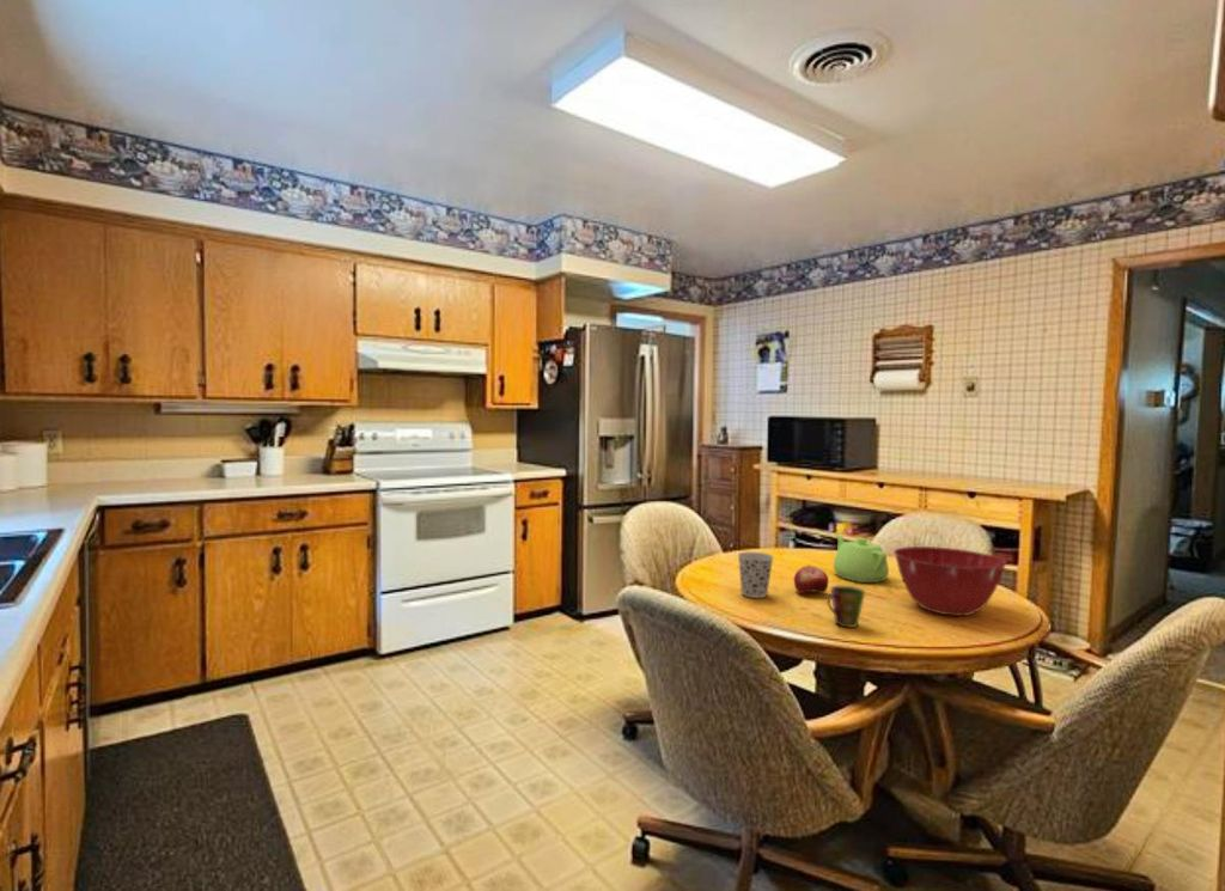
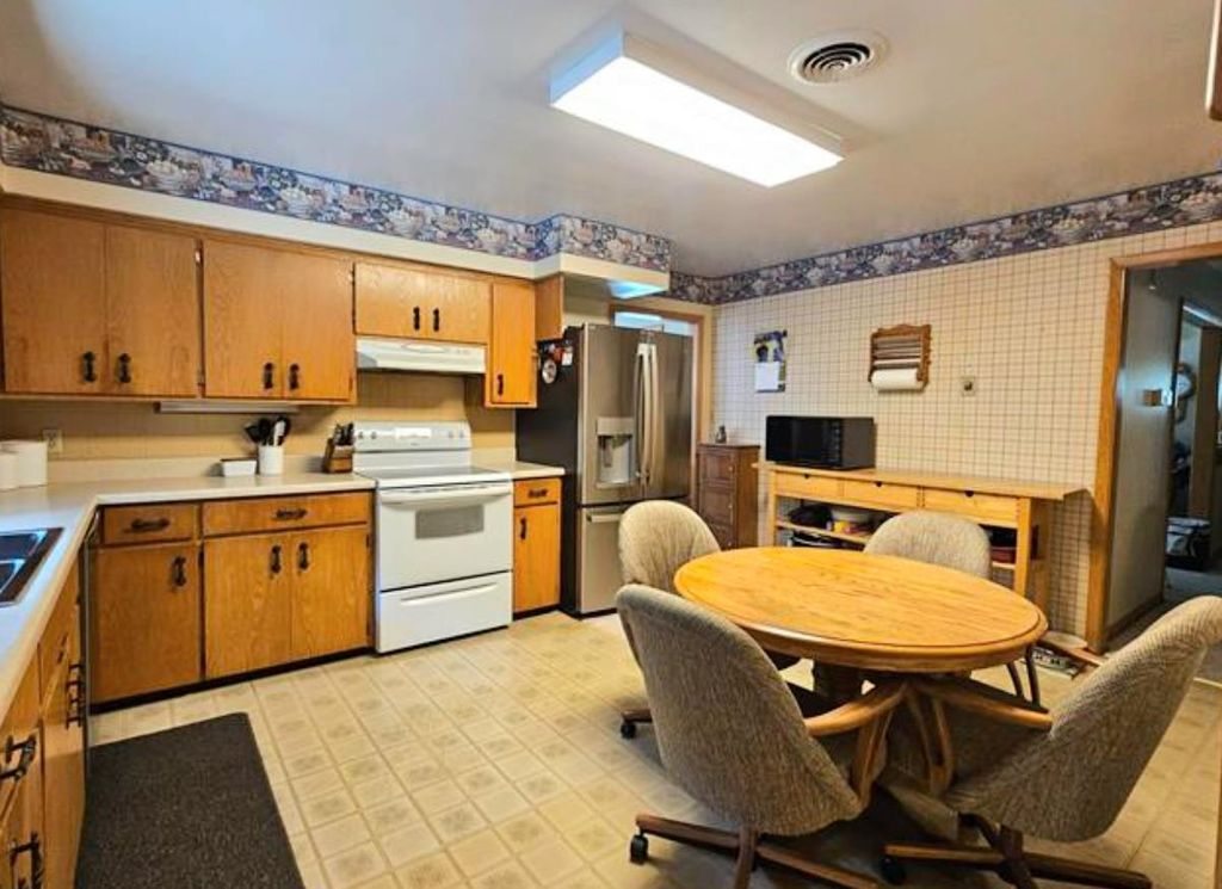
- fruit [793,564,829,594]
- cup [737,551,775,599]
- teapot [833,532,890,584]
- mixing bowl [892,545,1008,617]
- cup [825,585,866,629]
